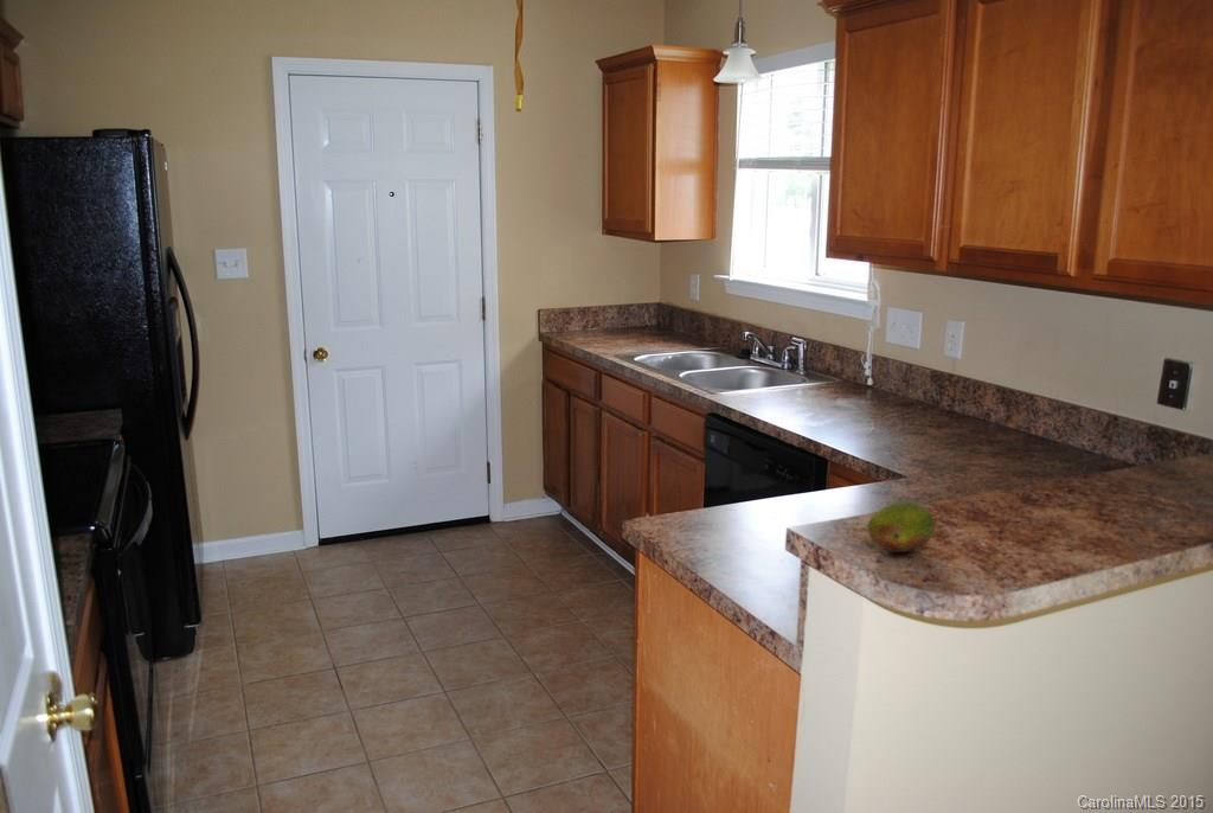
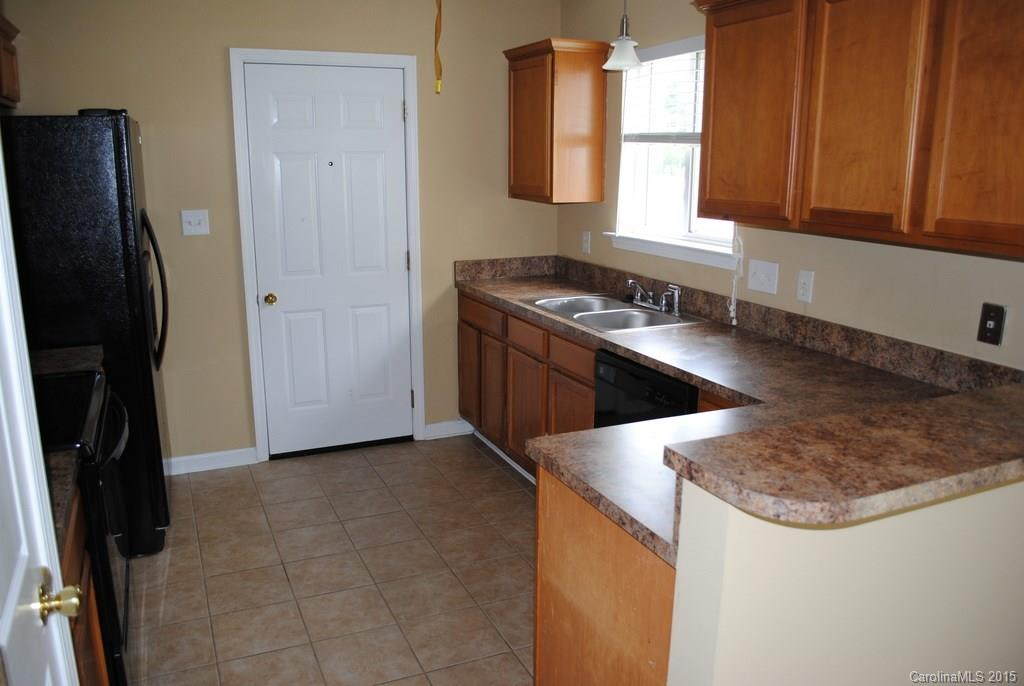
- fruit [867,500,936,553]
